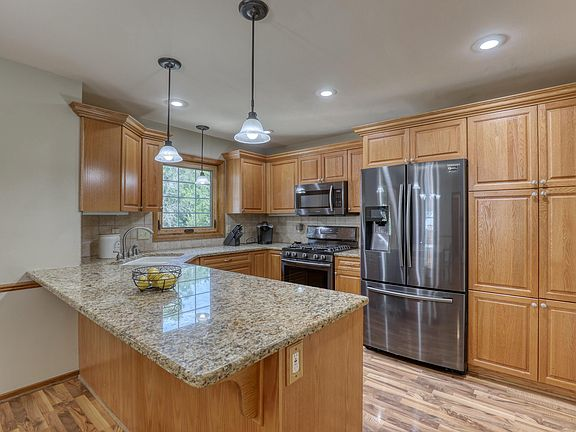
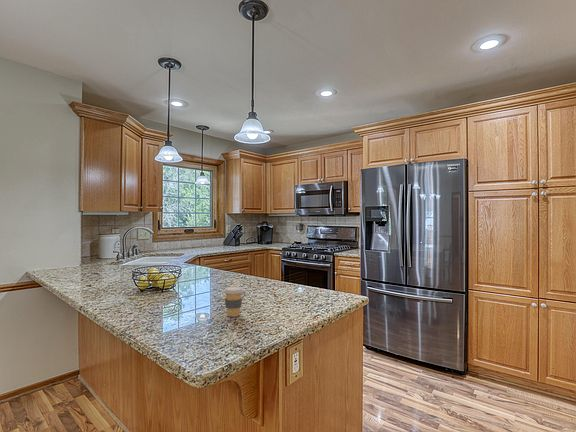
+ coffee cup [223,286,245,318]
